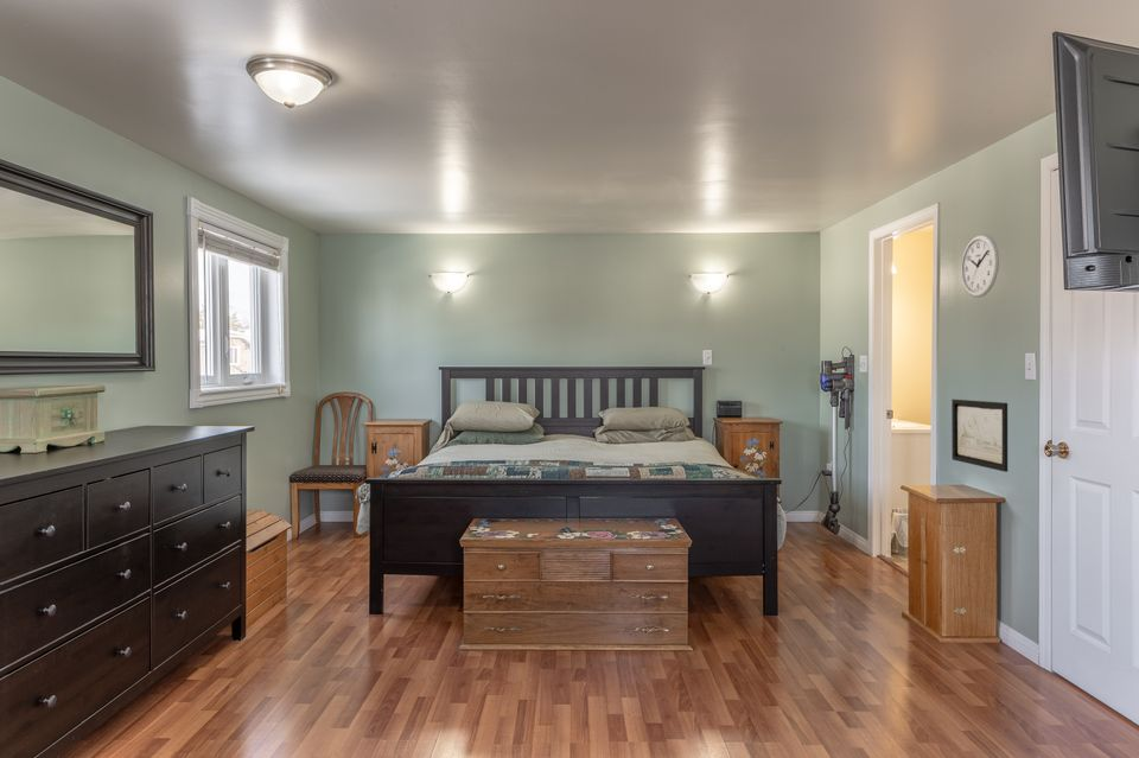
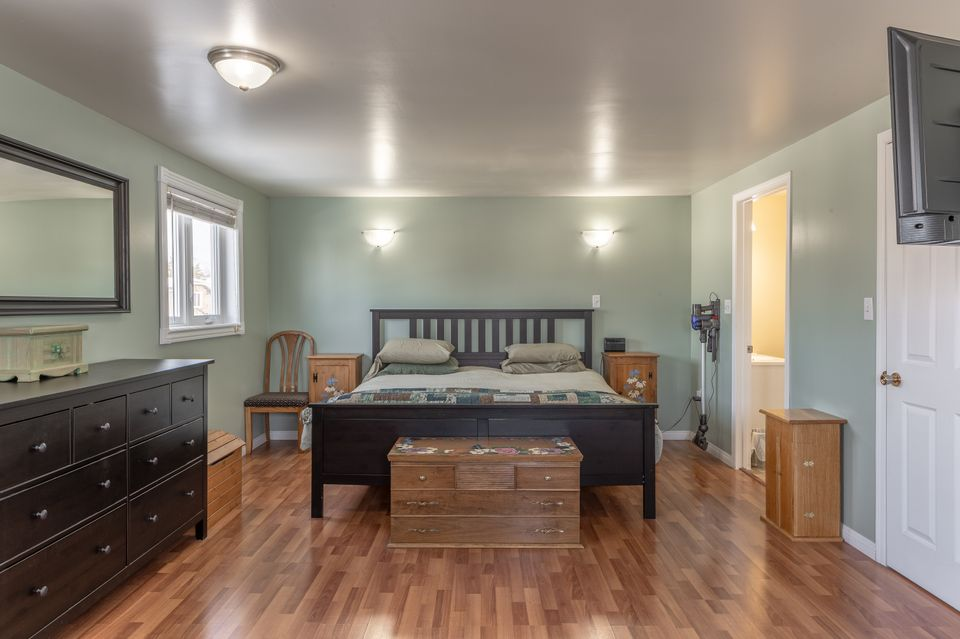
- wall clock [960,233,1000,299]
- wall art [950,399,1008,473]
